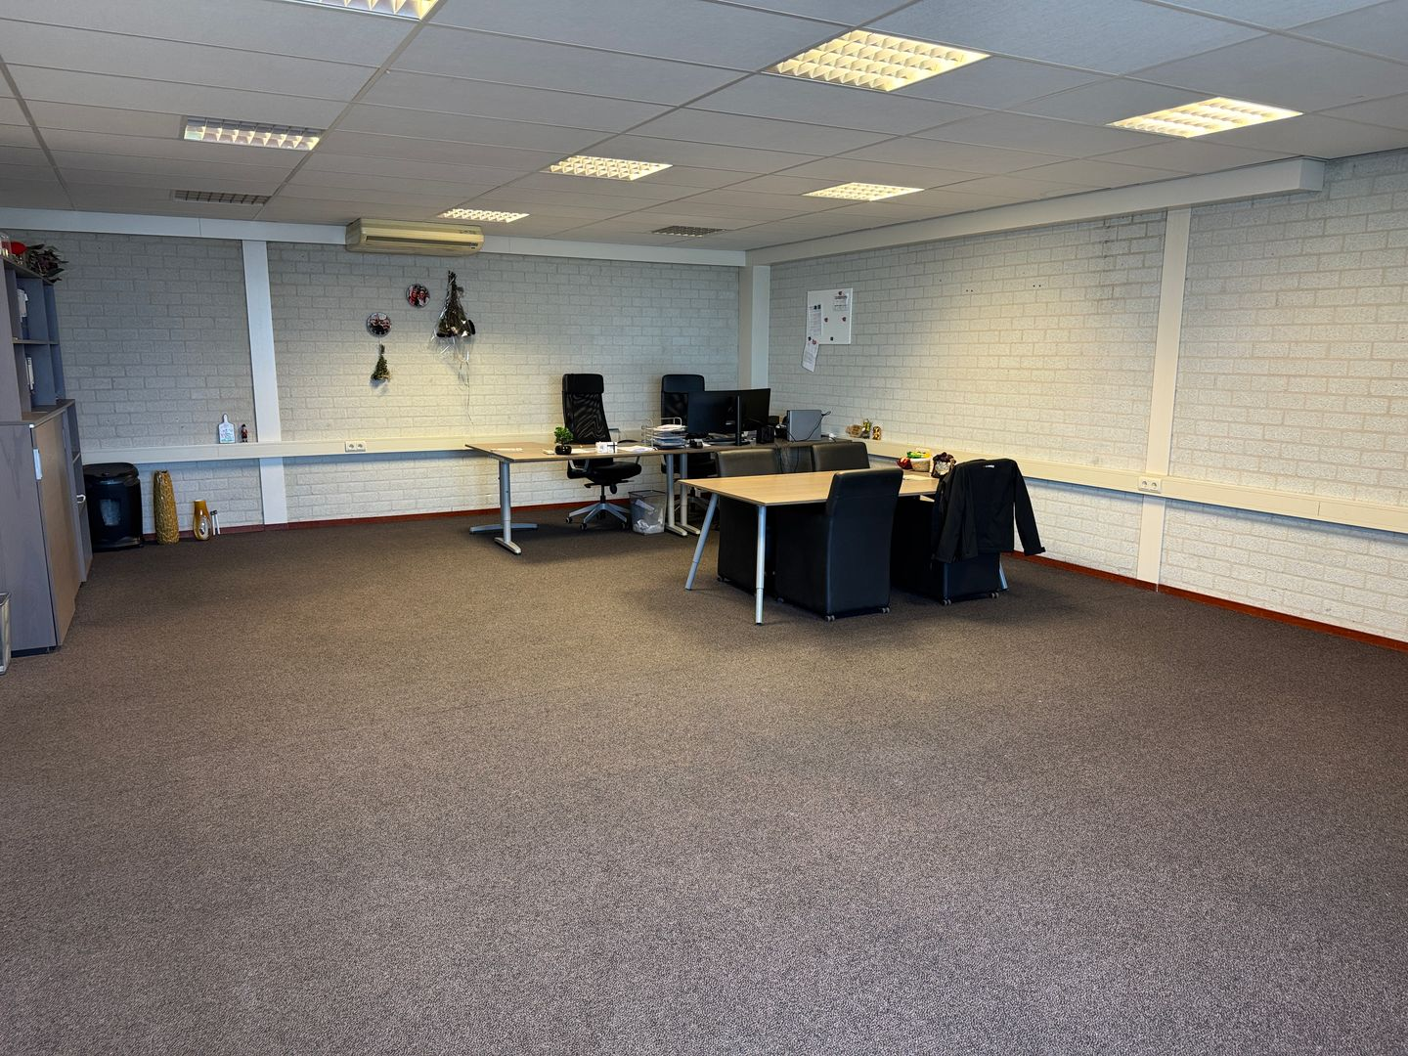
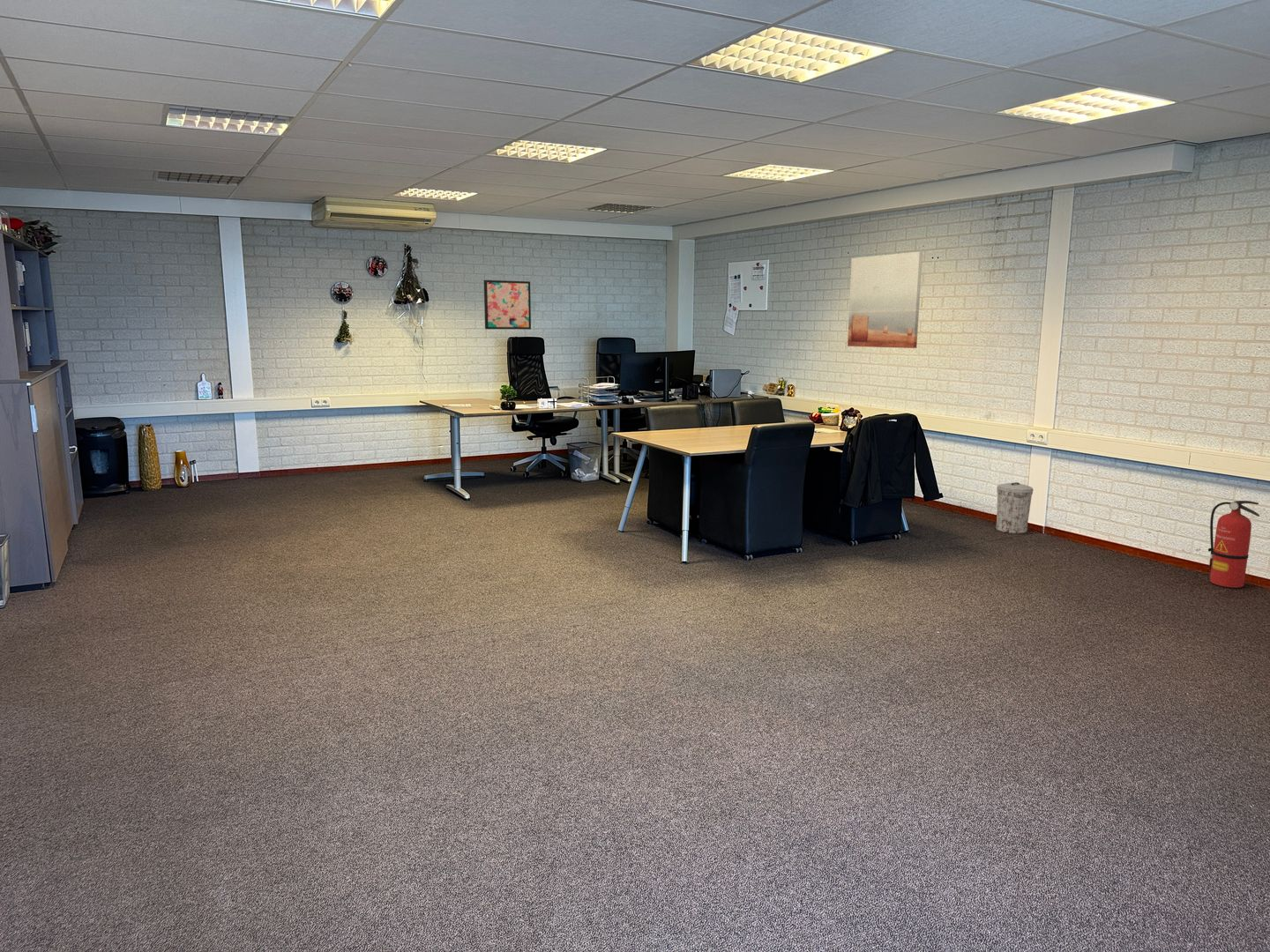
+ wall art [483,279,532,331]
+ trash can [995,481,1035,535]
+ fire extinguisher [1207,500,1260,589]
+ wall art [847,250,923,349]
